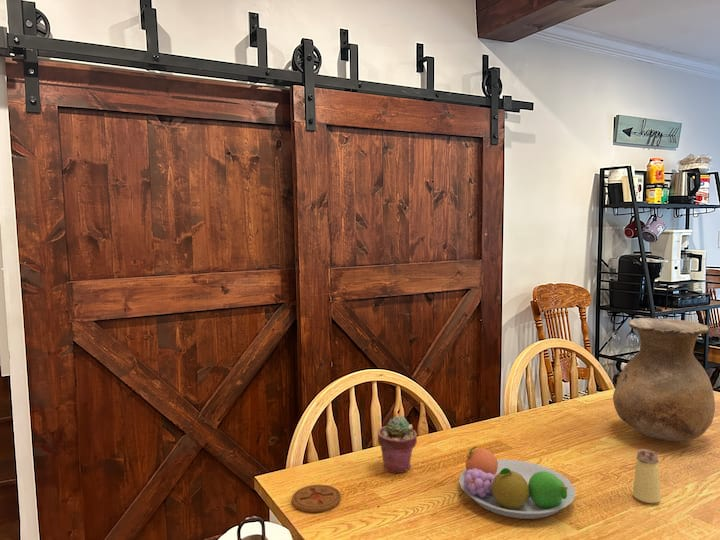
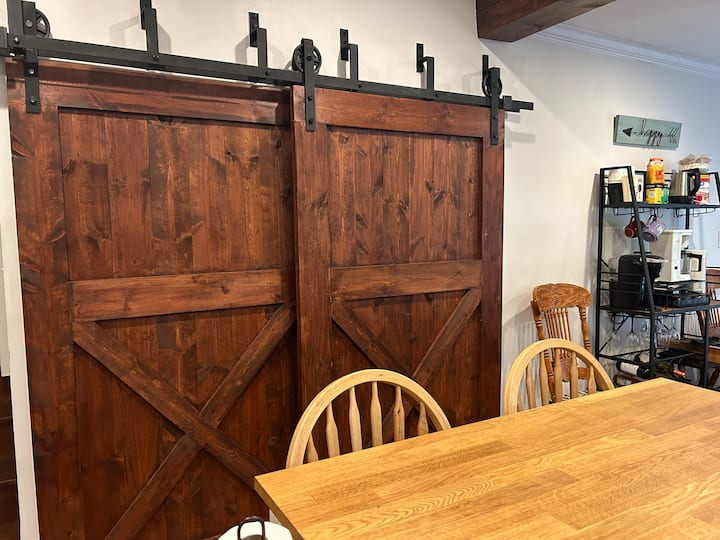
- vase [612,317,716,442]
- saltshaker [632,448,662,504]
- coaster [291,484,342,513]
- potted succulent [377,416,418,474]
- fruit bowl [458,446,577,520]
